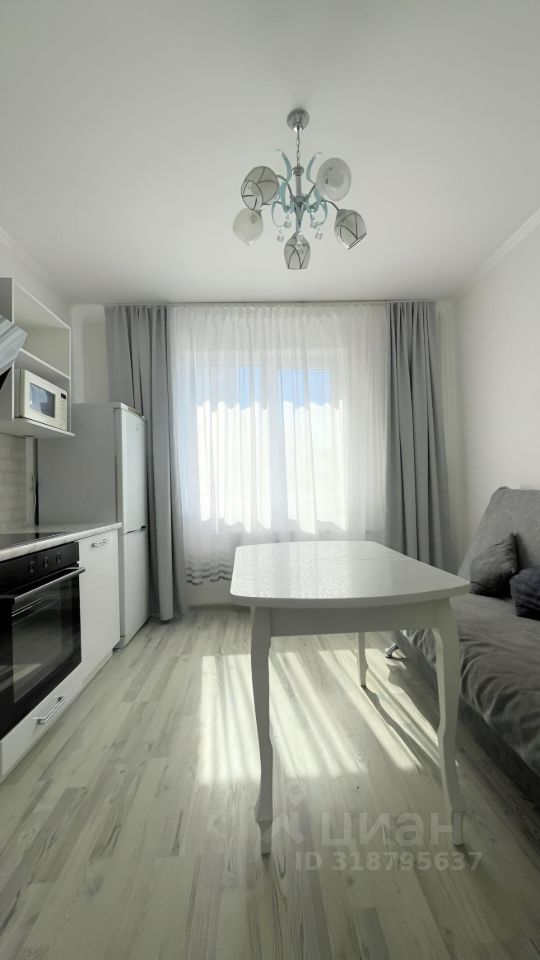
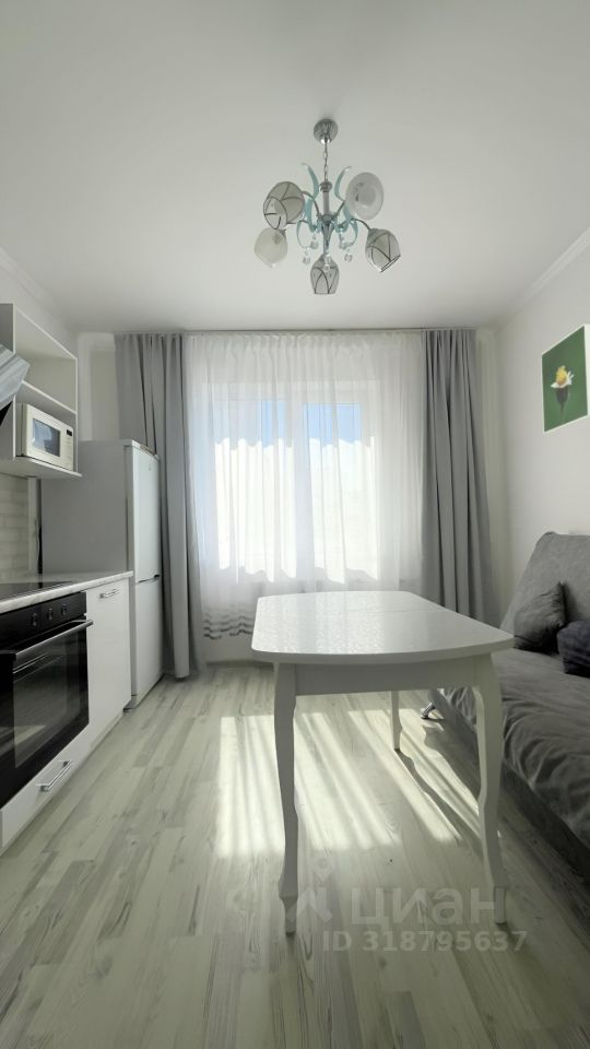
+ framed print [540,322,590,435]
